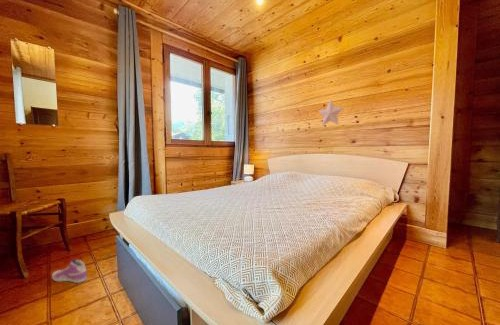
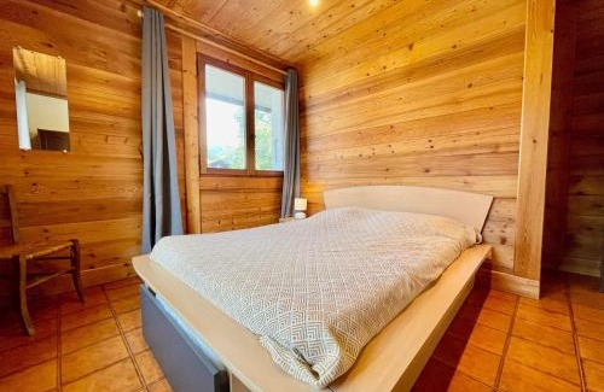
- decorative star [317,98,345,127]
- sneaker [51,259,88,284]
